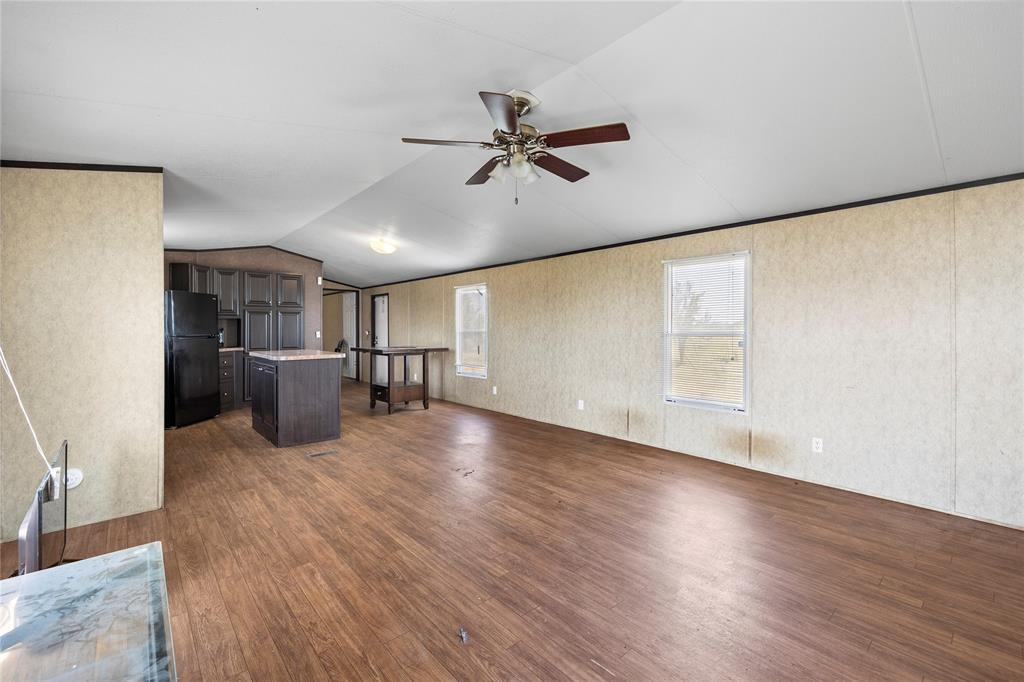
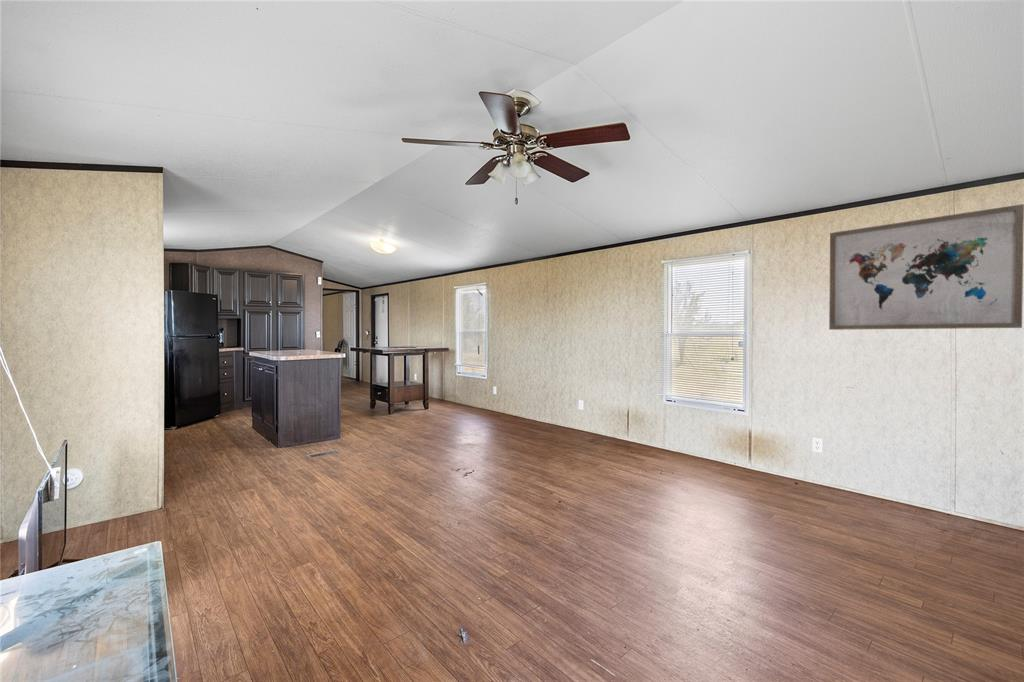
+ wall art [828,203,1024,331]
